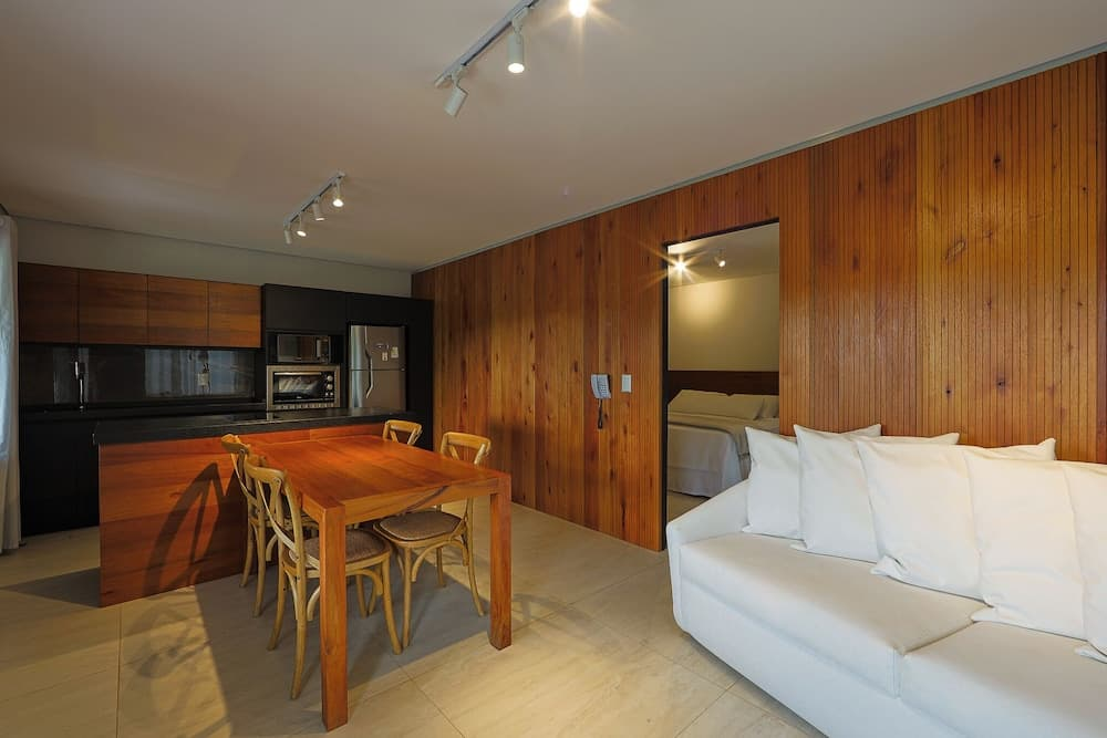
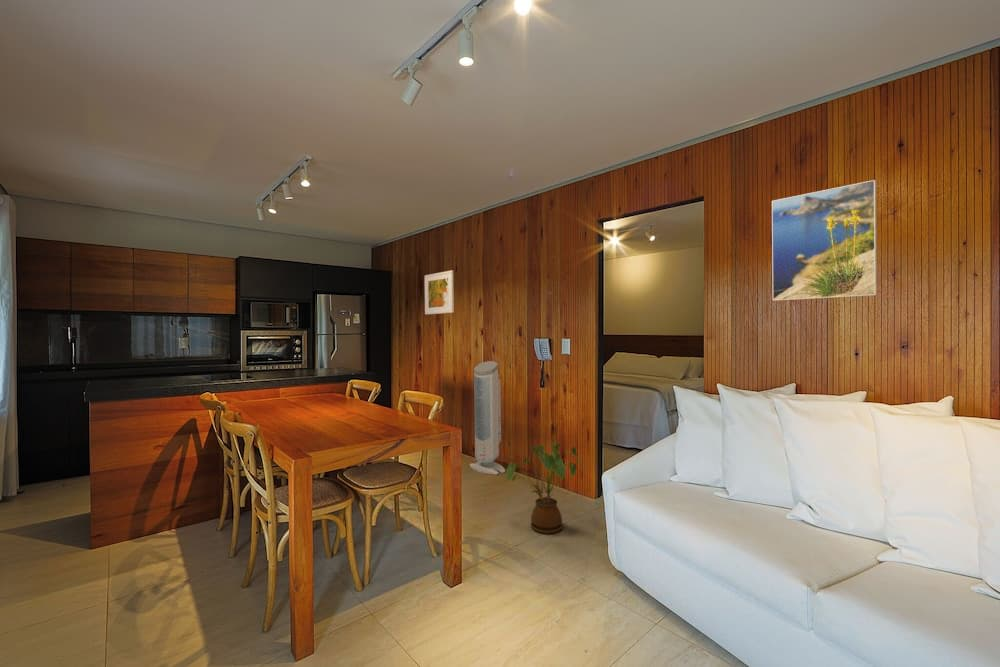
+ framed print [771,179,878,302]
+ house plant [505,441,583,535]
+ air purifier [469,360,506,476]
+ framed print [424,269,455,315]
